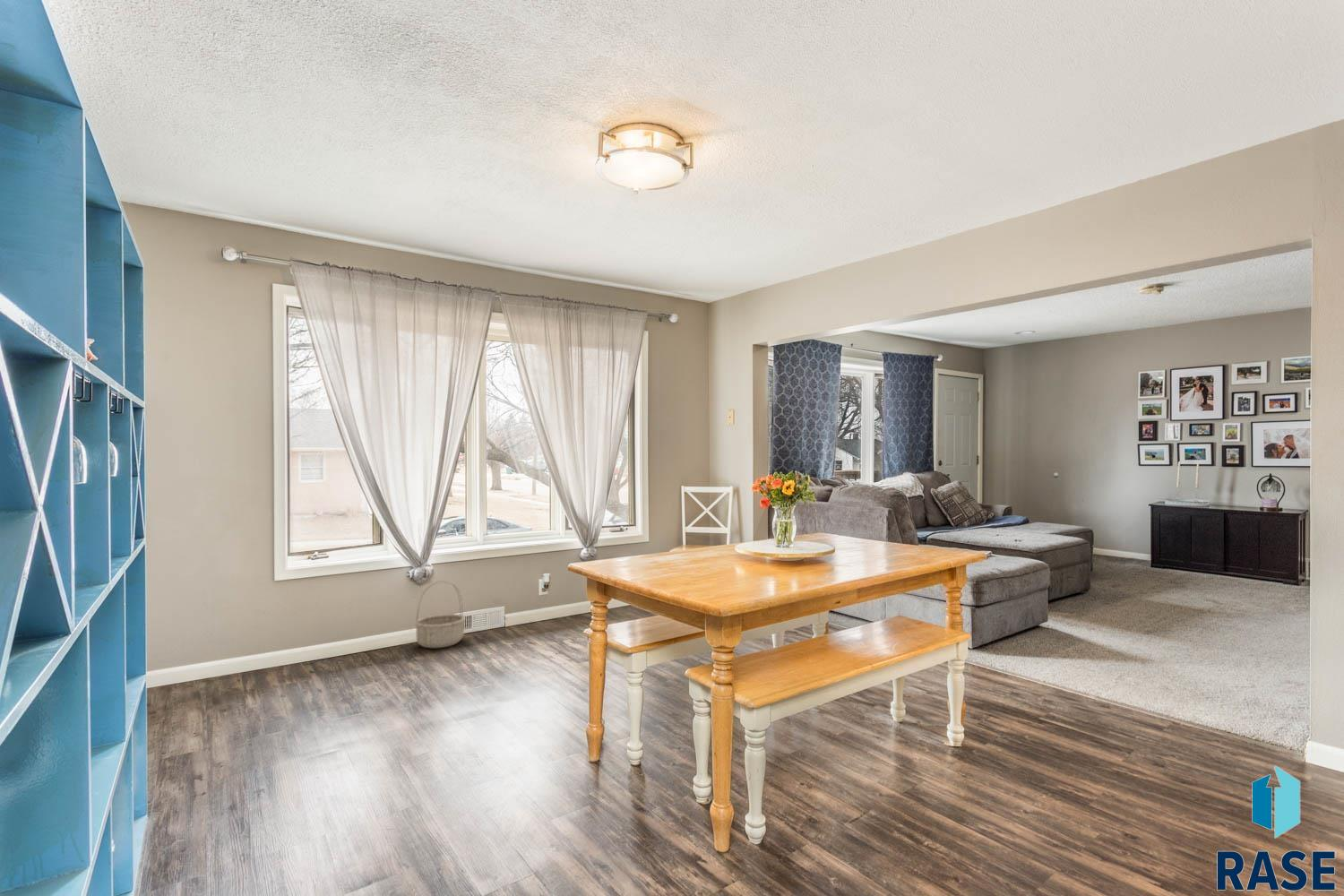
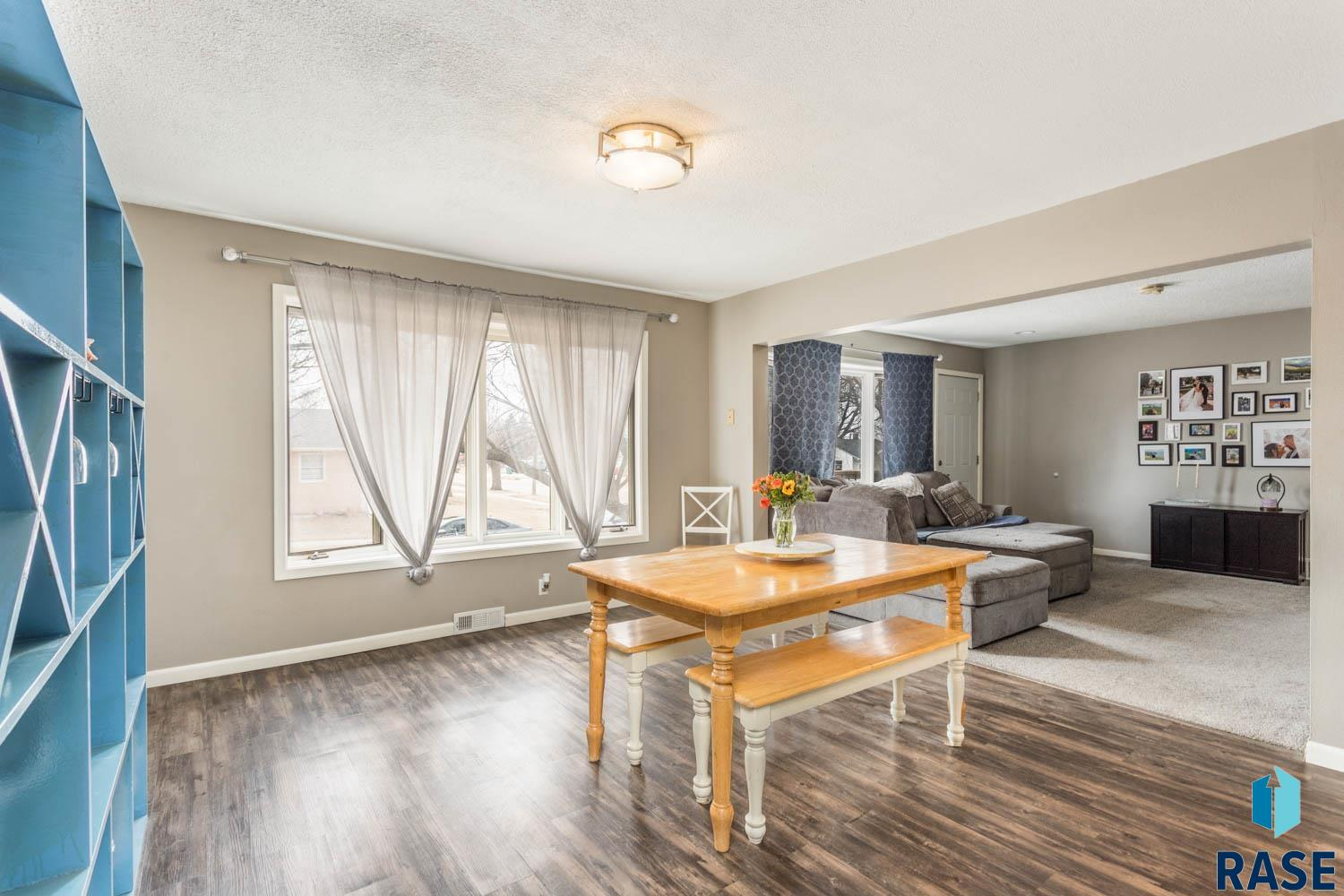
- basket [414,580,467,649]
